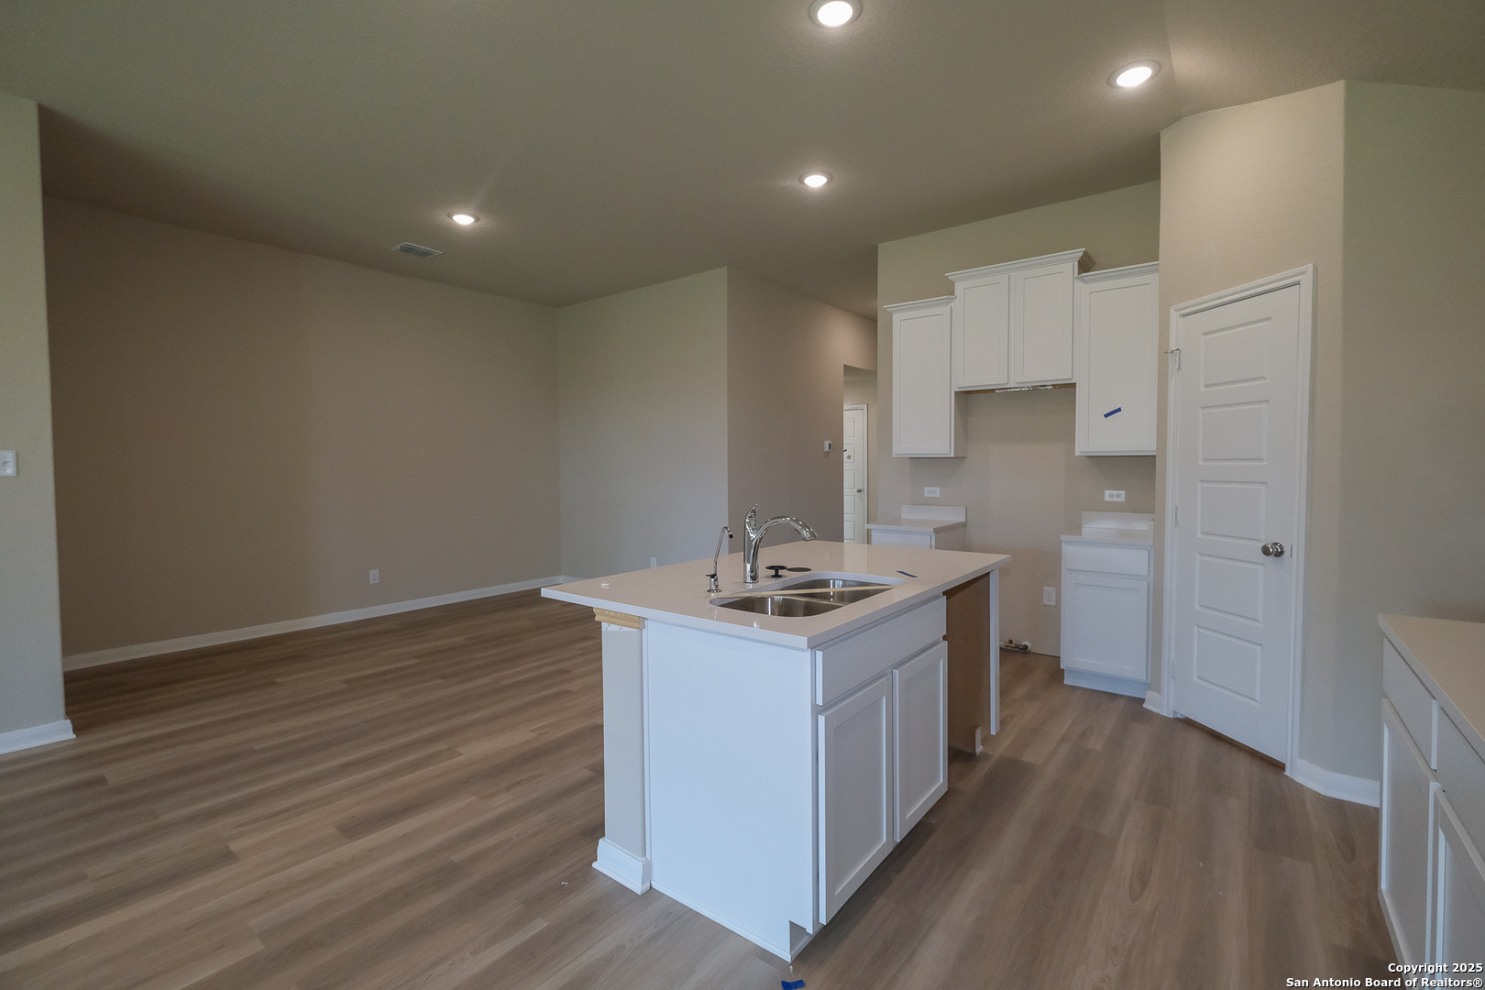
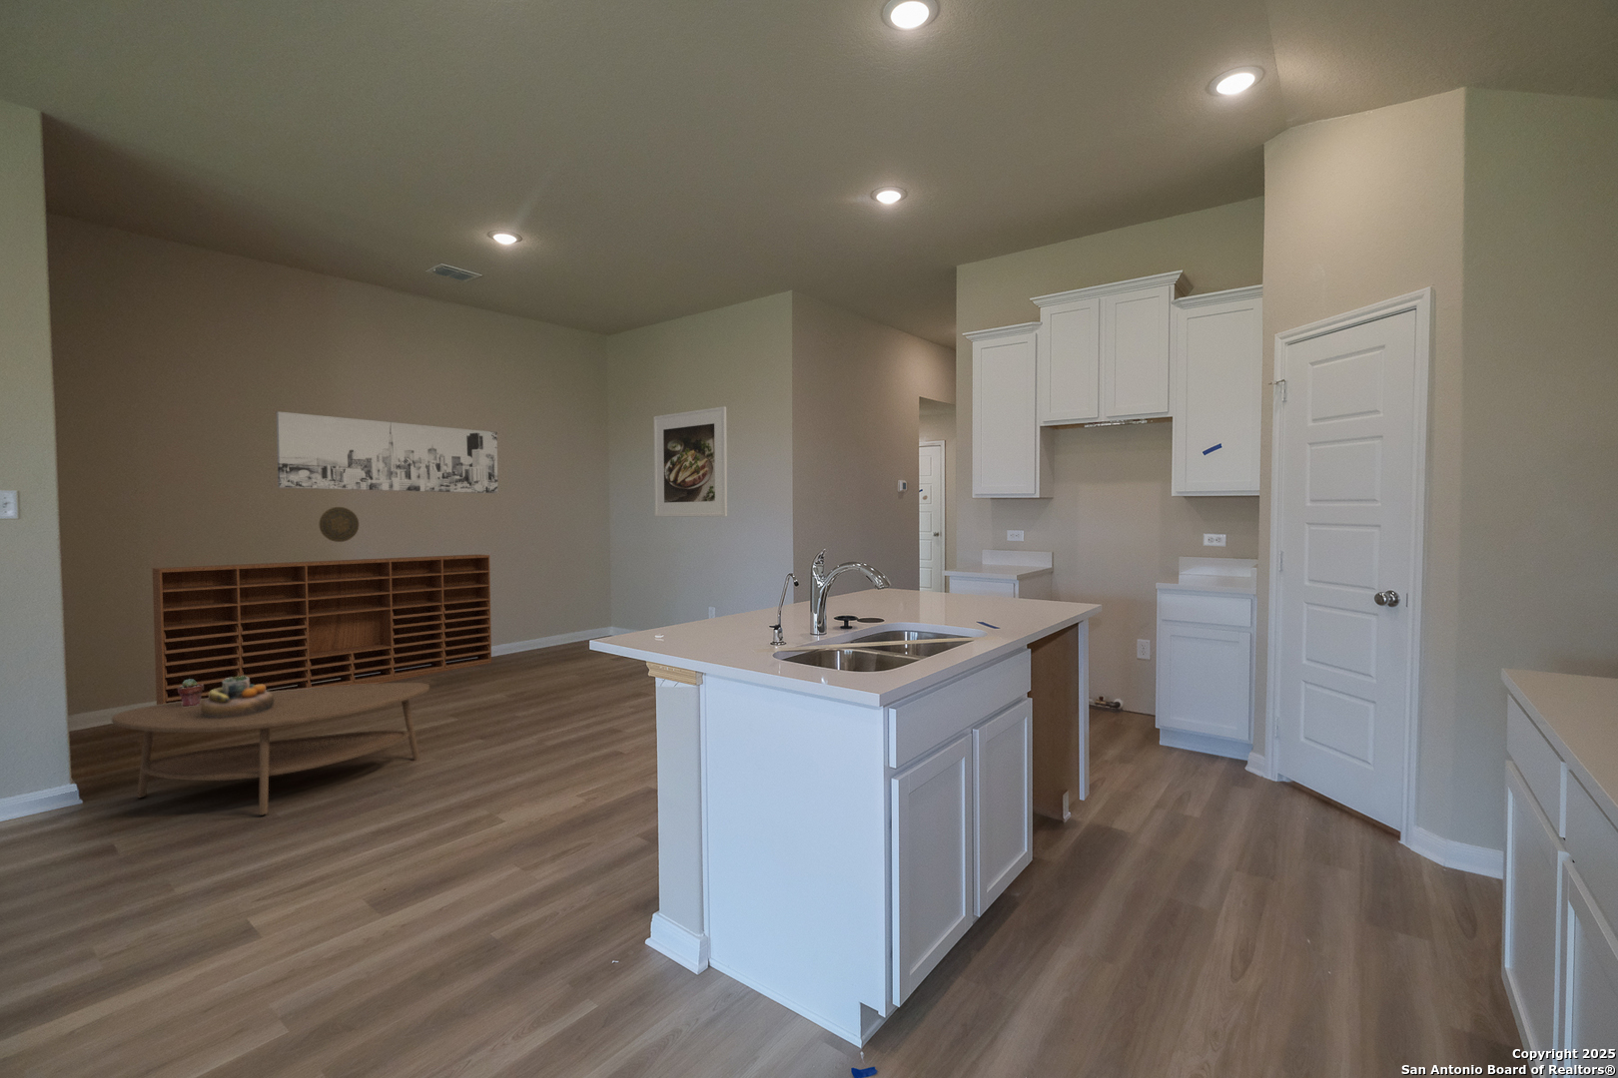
+ decorative bowl [202,675,273,718]
+ coffee table [111,682,431,817]
+ decorative plate [318,507,360,543]
+ bookcase [152,553,492,705]
+ wall art [276,411,500,494]
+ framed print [654,405,728,519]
+ potted succulent [178,679,203,706]
